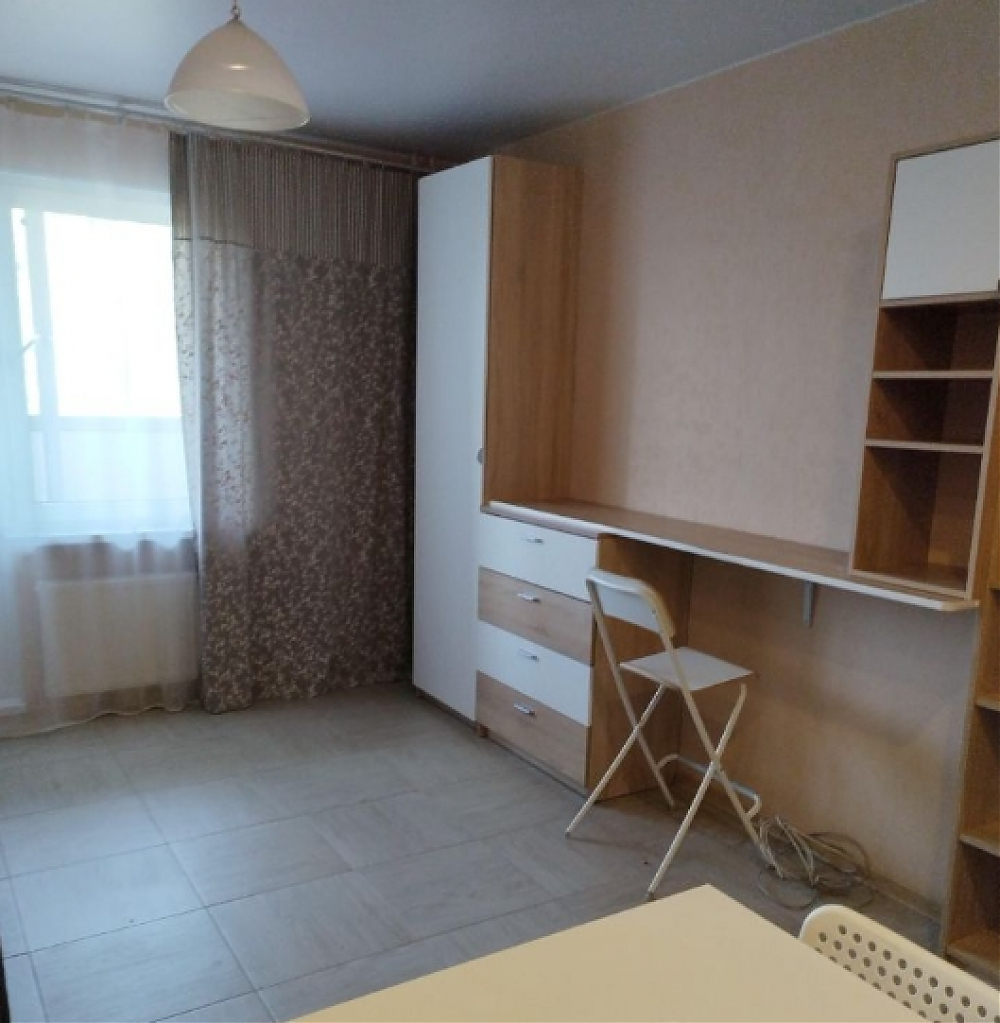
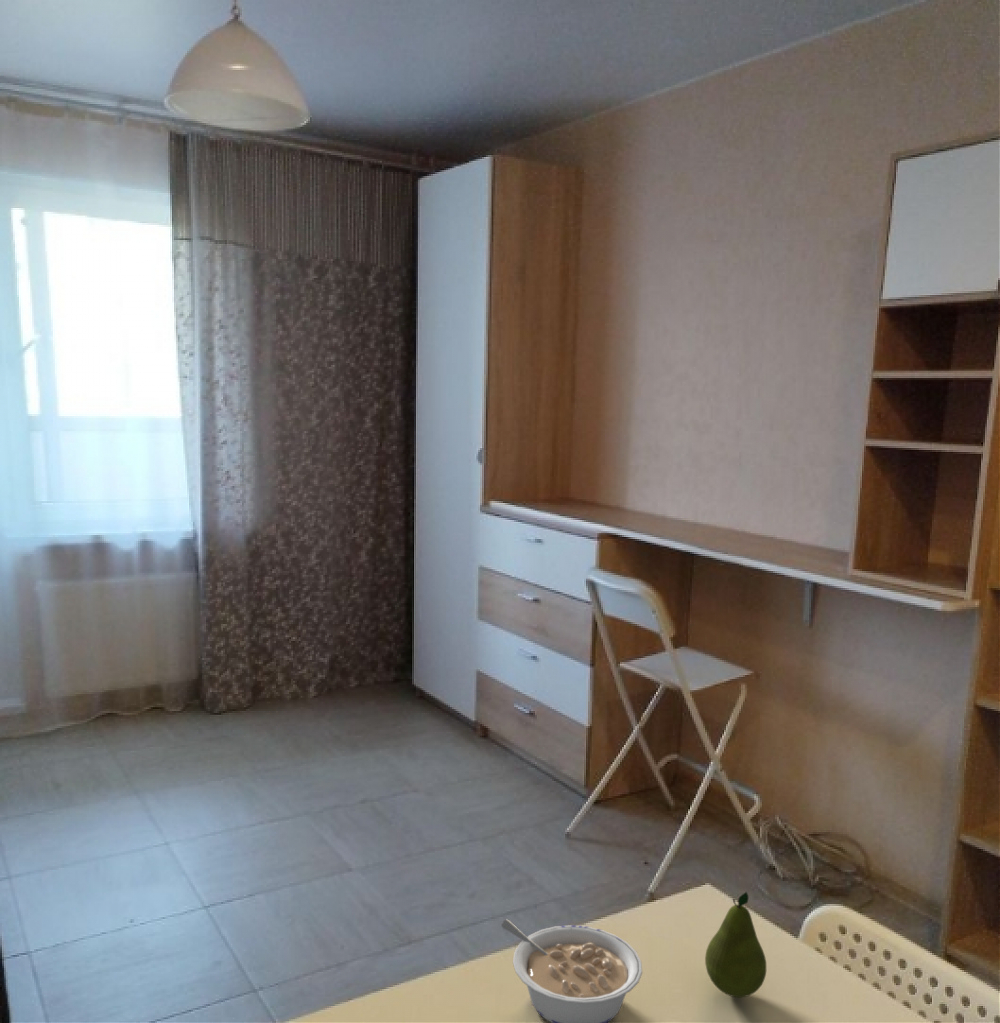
+ fruit [704,891,767,998]
+ legume [500,919,643,1023]
